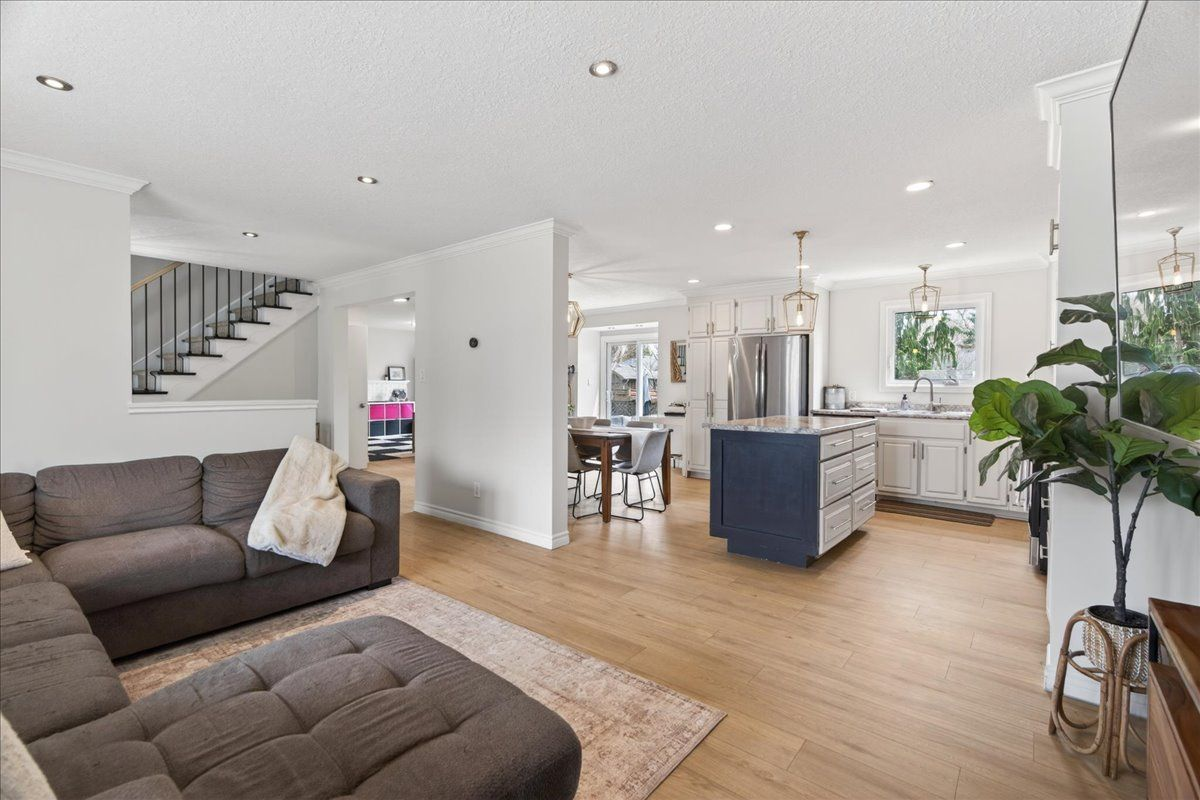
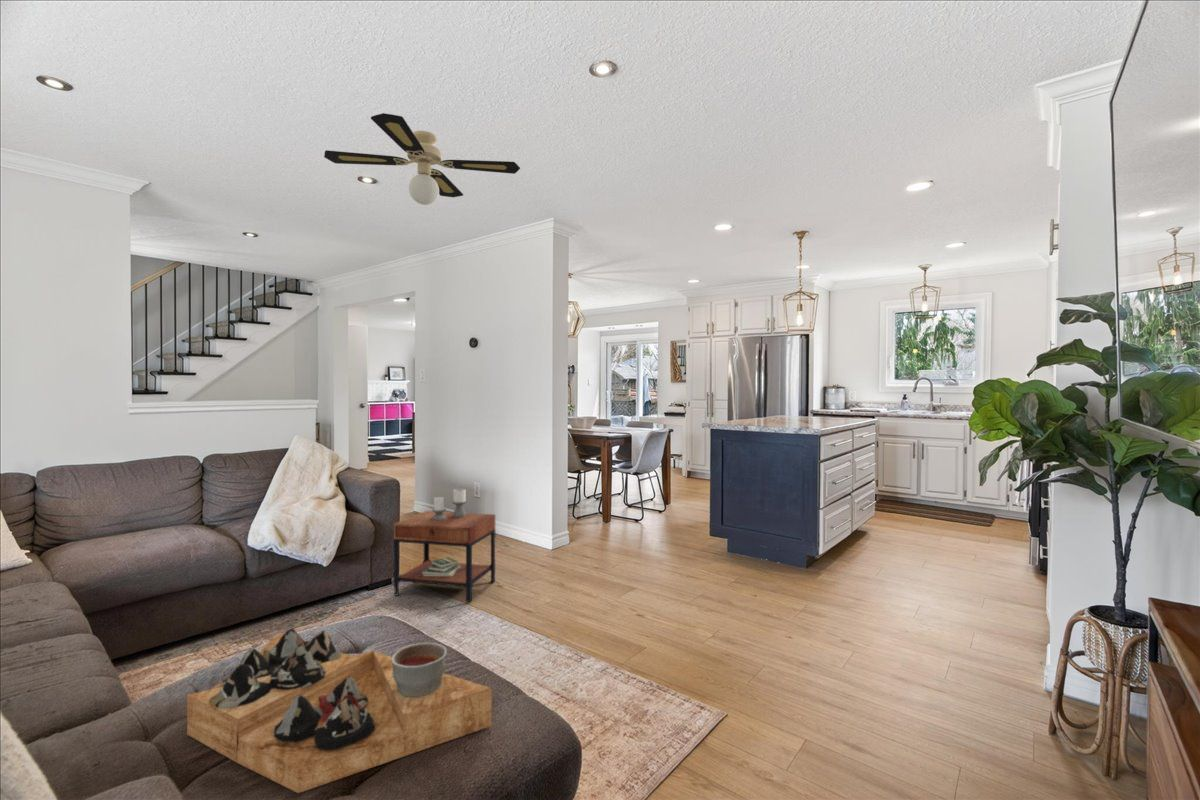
+ ceiling fan [323,112,521,206]
+ side table [393,488,496,603]
+ decorative tray [186,628,493,794]
